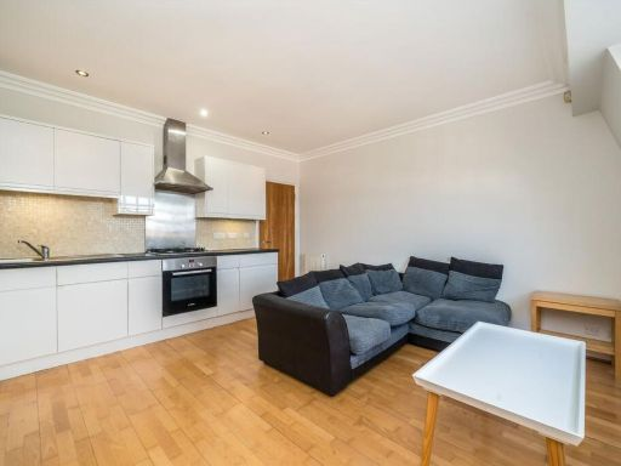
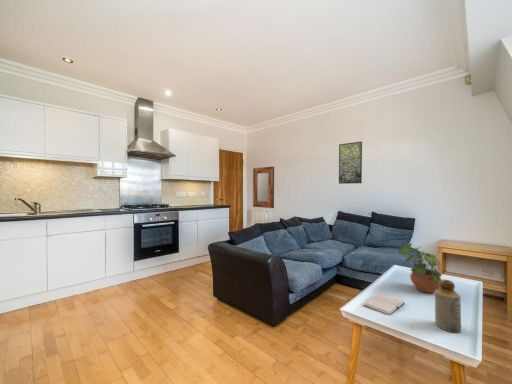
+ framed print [338,141,363,185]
+ hardback book [363,292,405,316]
+ home mirror [252,166,275,209]
+ bottle [434,279,462,334]
+ potted plant [398,242,443,294]
